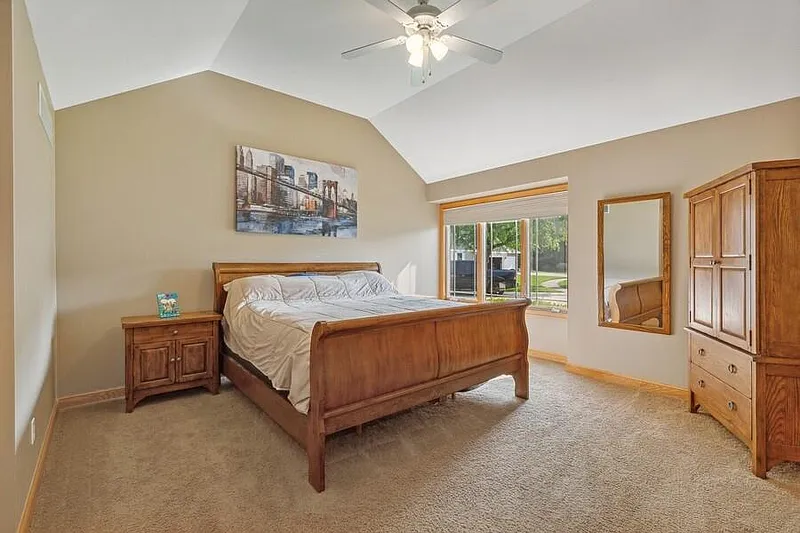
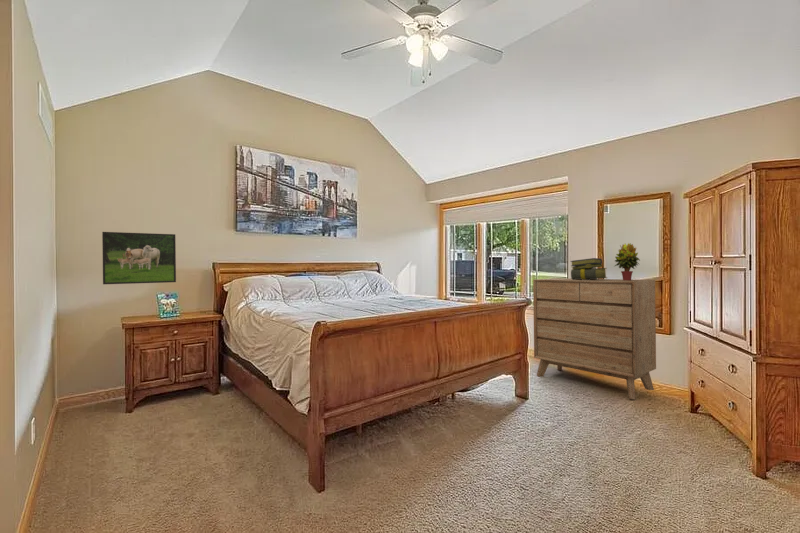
+ stack of books [569,257,608,280]
+ dresser [532,277,657,400]
+ potted plant [614,242,641,280]
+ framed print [101,231,177,285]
